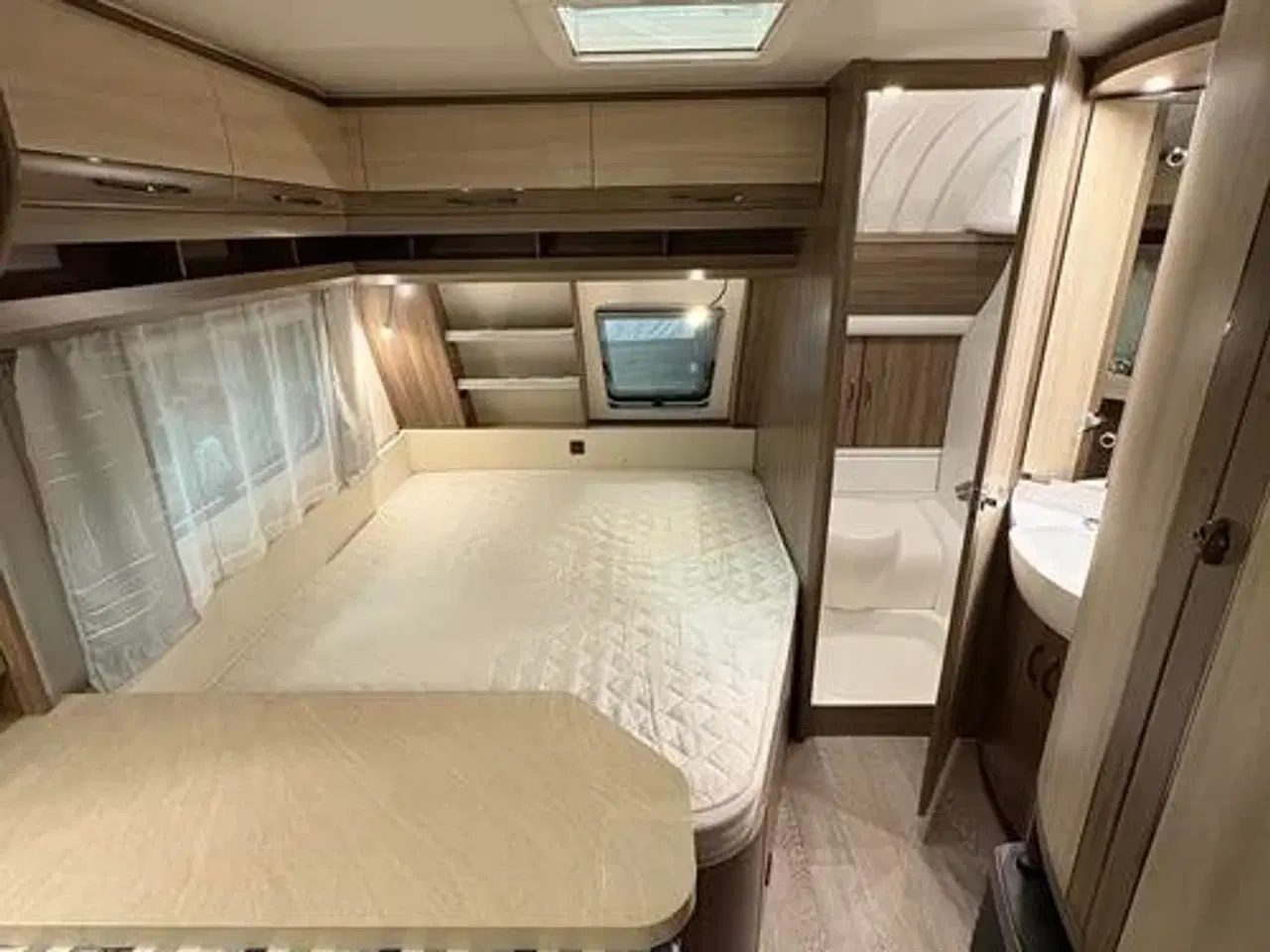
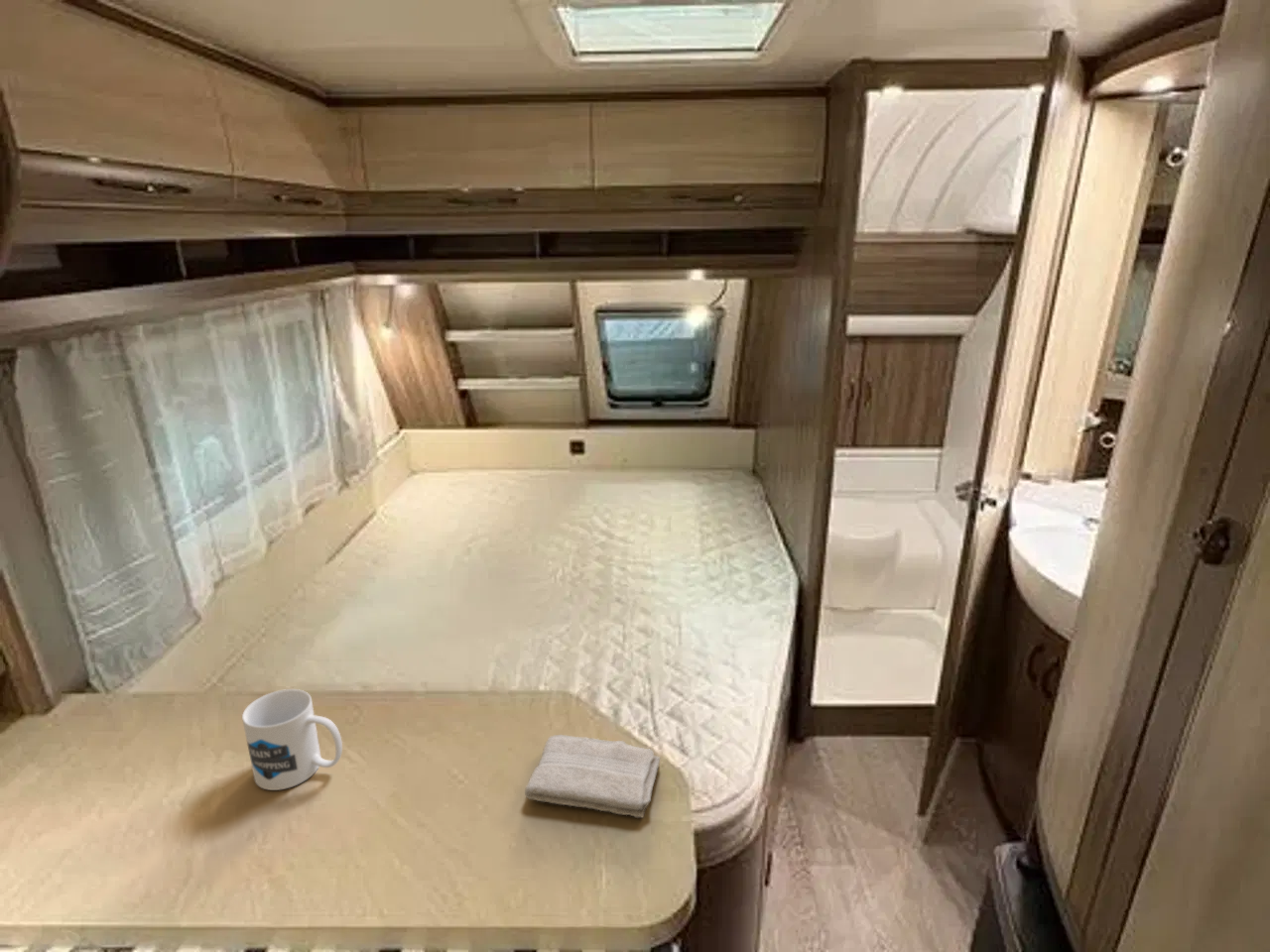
+ mug [241,688,343,791]
+ washcloth [524,734,661,819]
